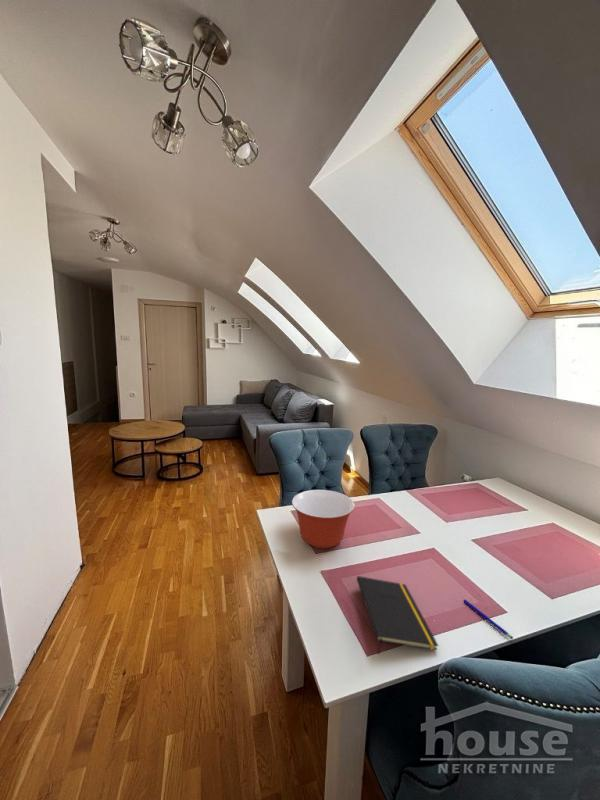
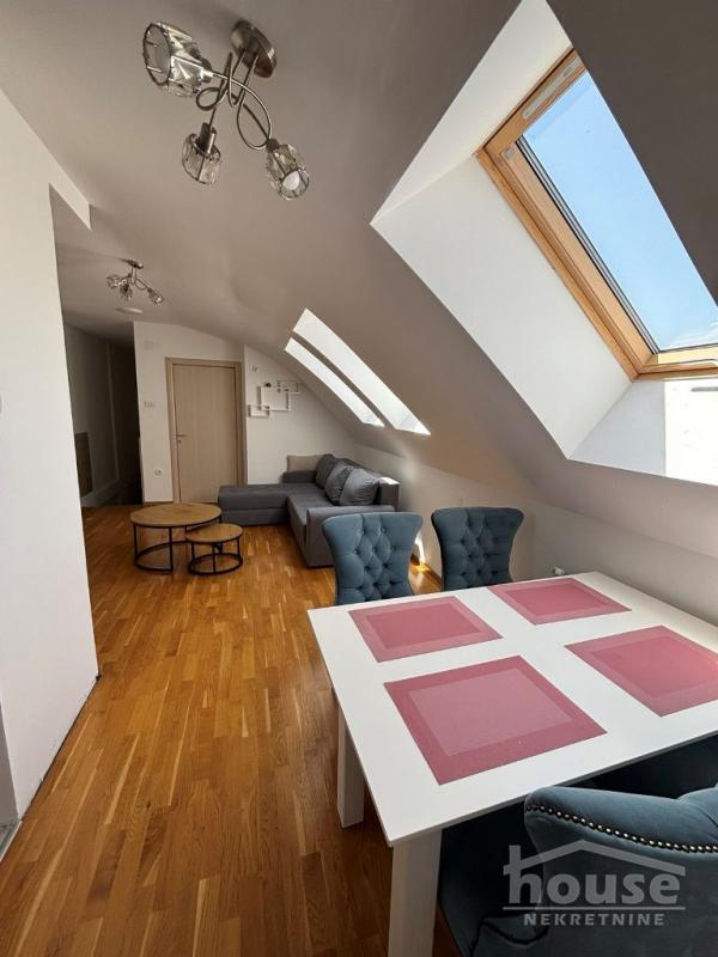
- notepad [356,575,439,655]
- mixing bowl [291,489,356,549]
- pen [463,599,514,640]
